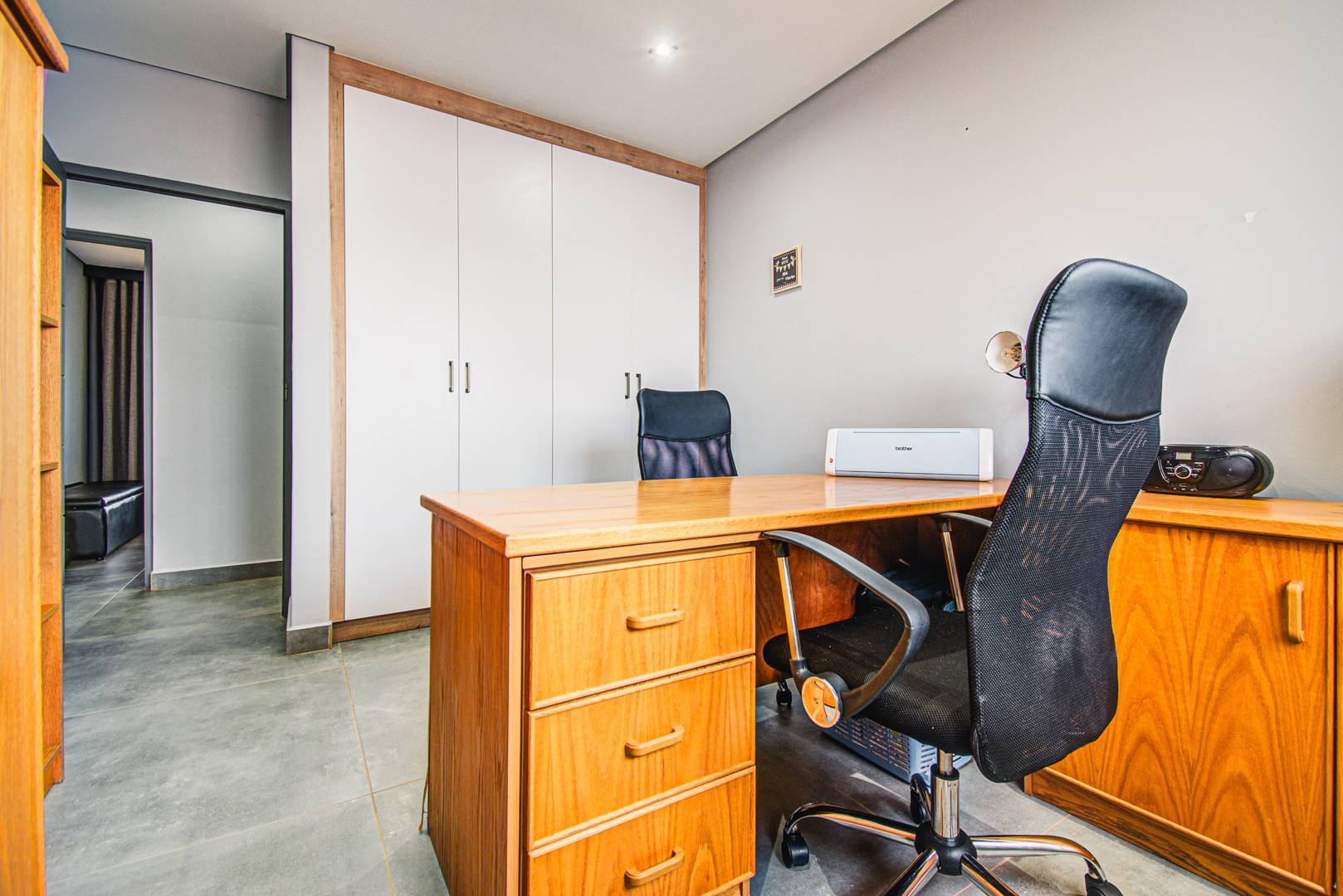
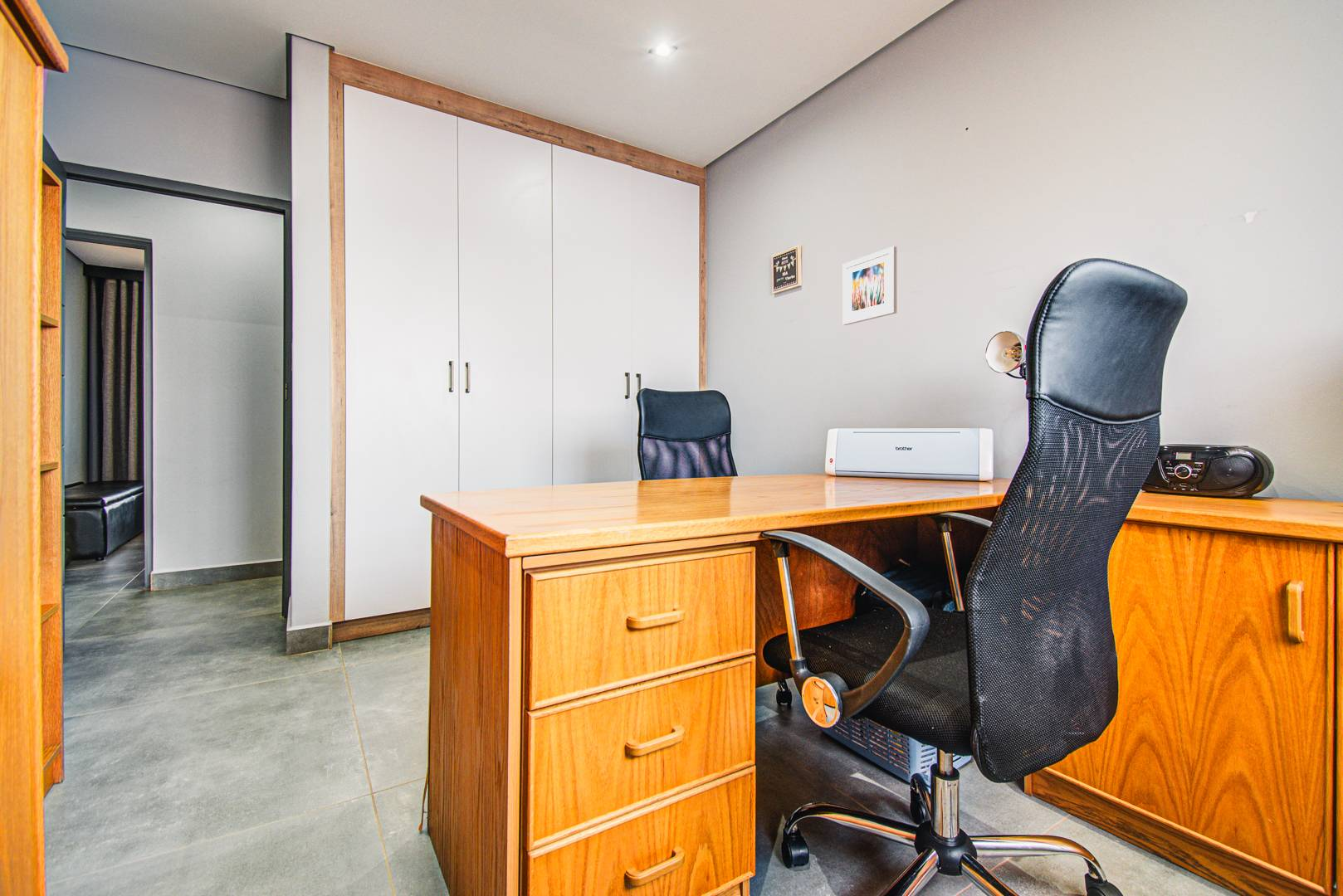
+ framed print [842,246,897,326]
